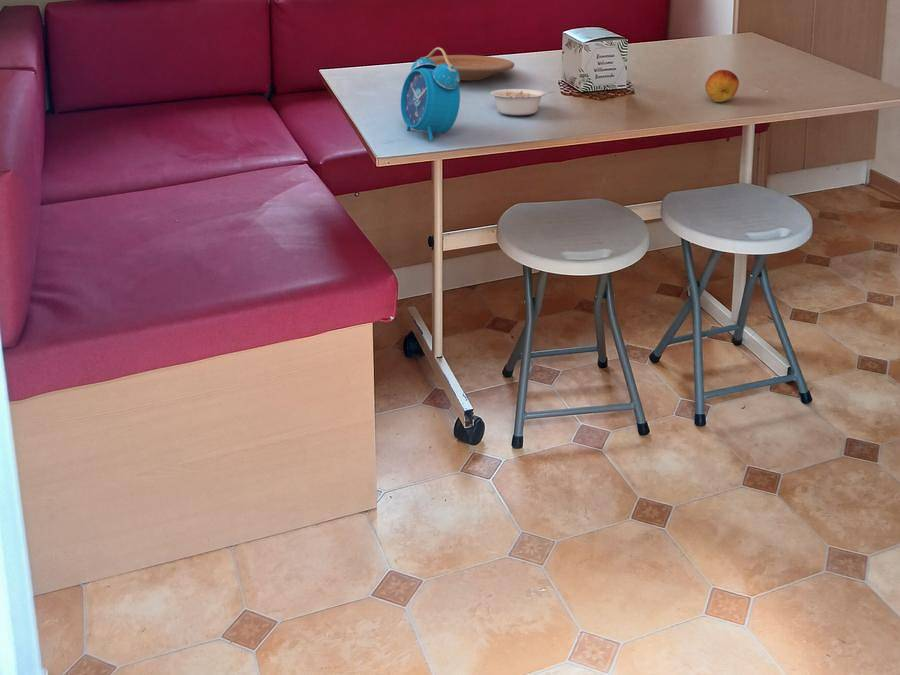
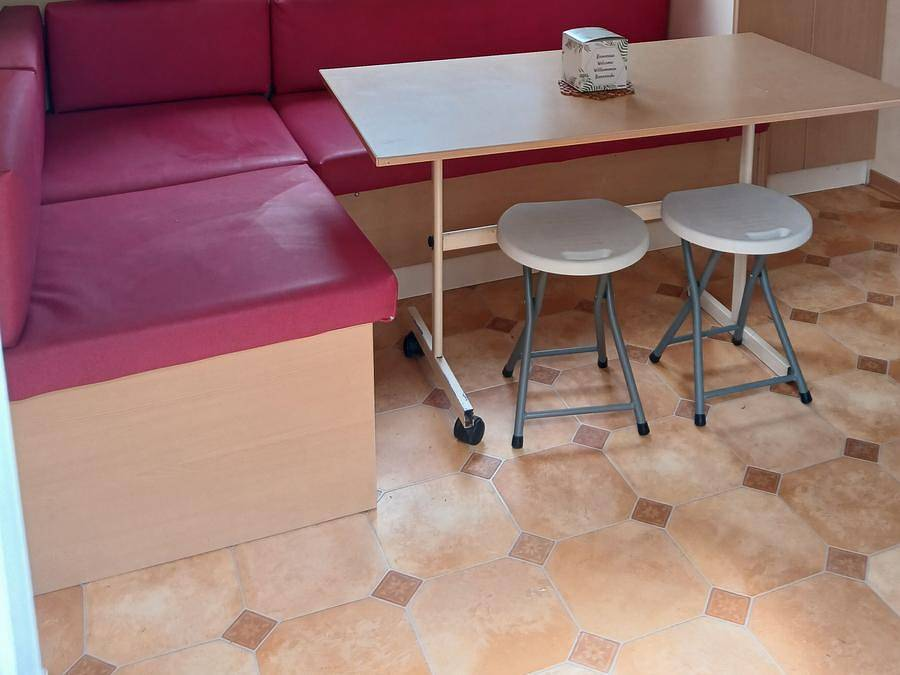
- plate [428,54,516,81]
- legume [489,88,556,116]
- fruit [704,69,740,103]
- alarm clock [400,46,461,142]
